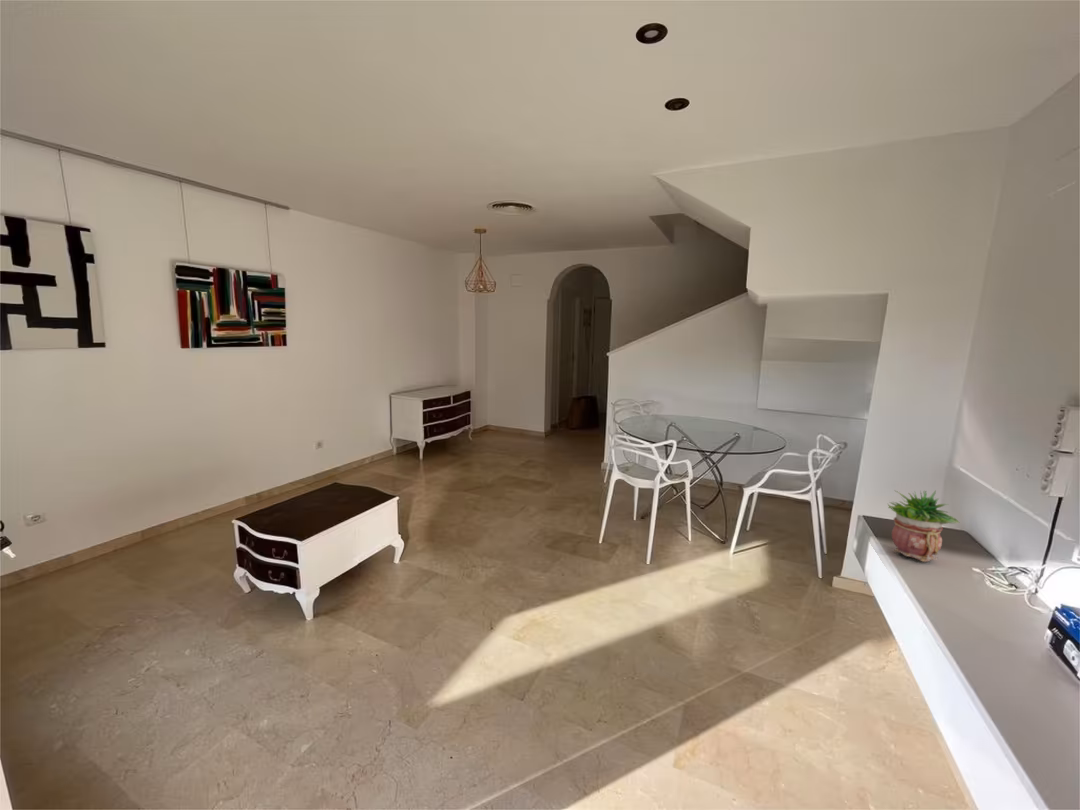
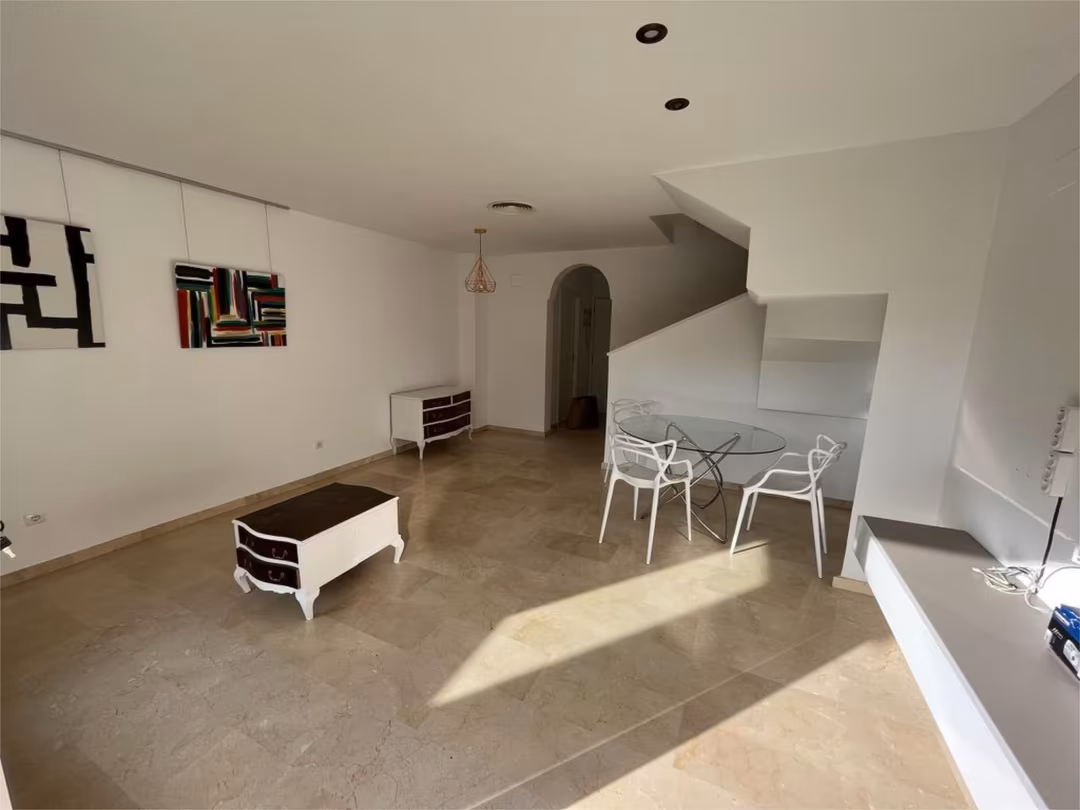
- potted plant [887,489,960,563]
